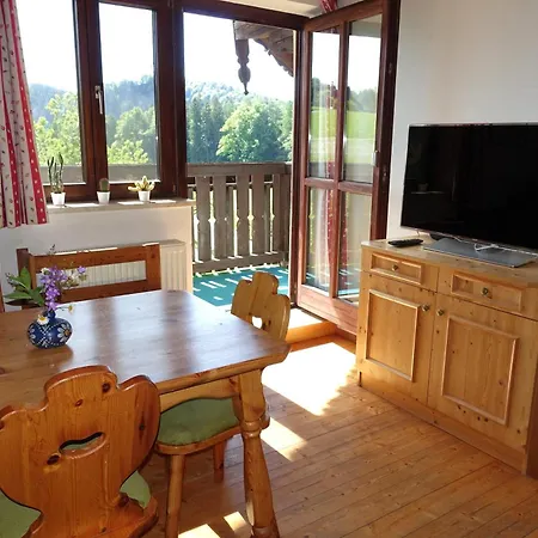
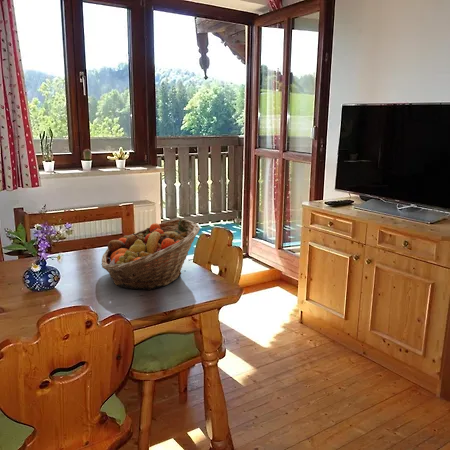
+ fruit basket [101,218,201,291]
